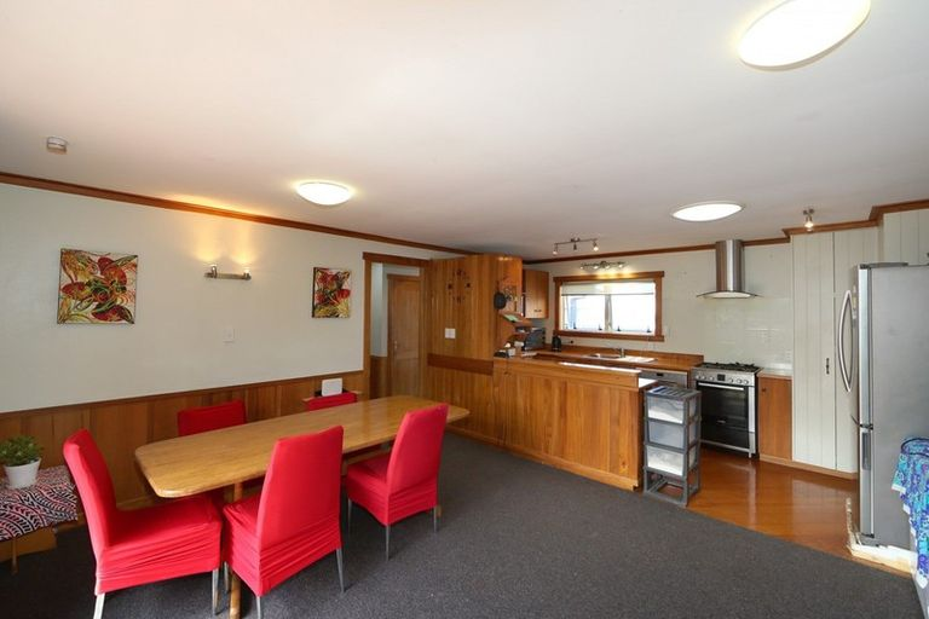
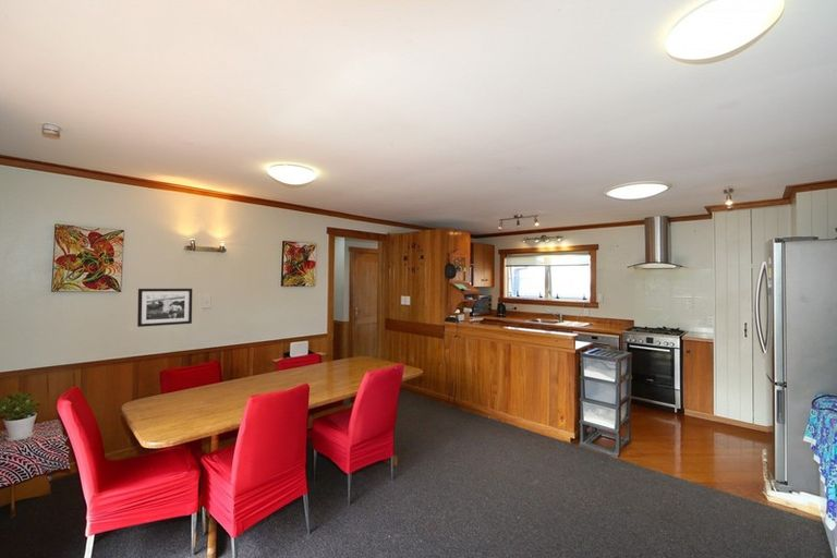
+ picture frame [136,288,193,328]
